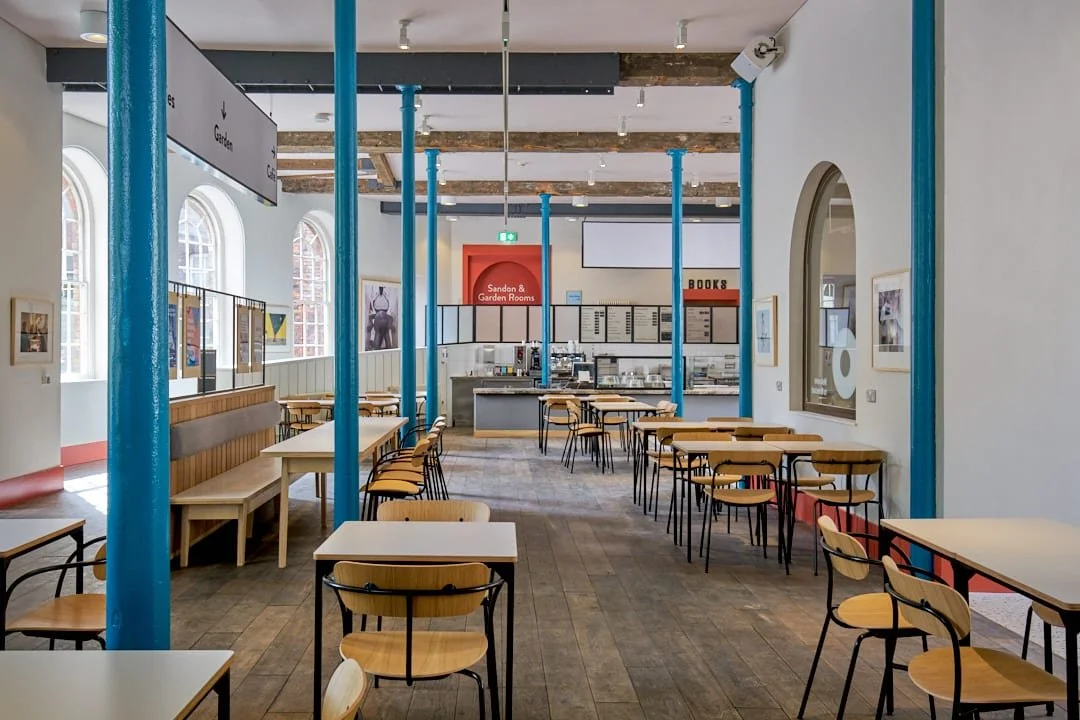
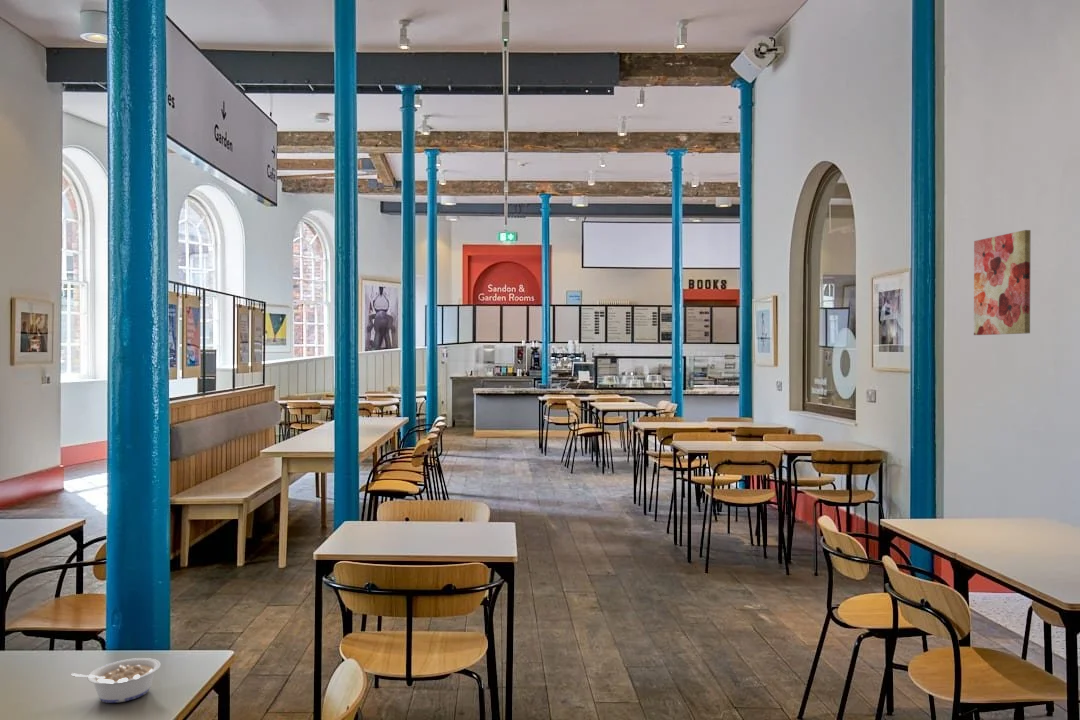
+ wall art [973,229,1032,336]
+ legume [71,657,161,704]
